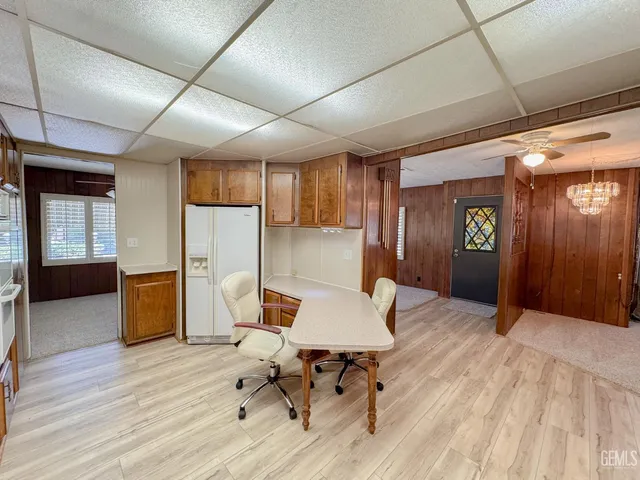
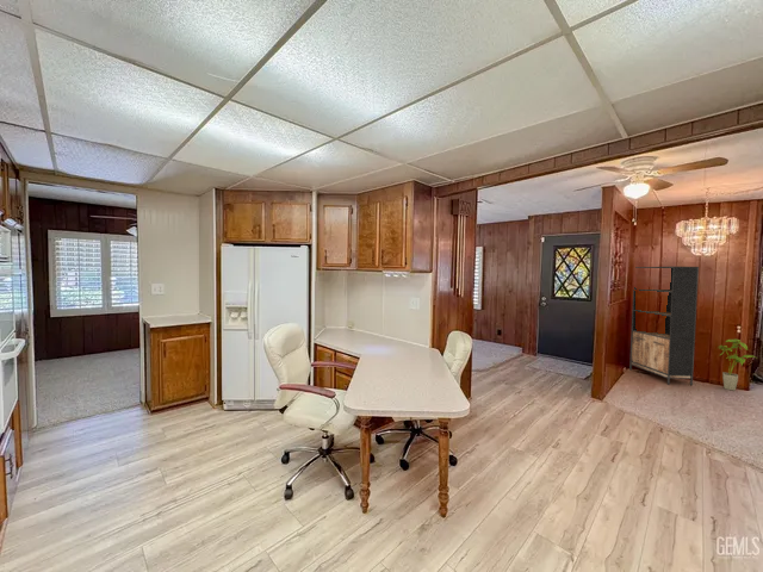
+ house plant [717,338,757,392]
+ bookshelf [628,266,700,386]
